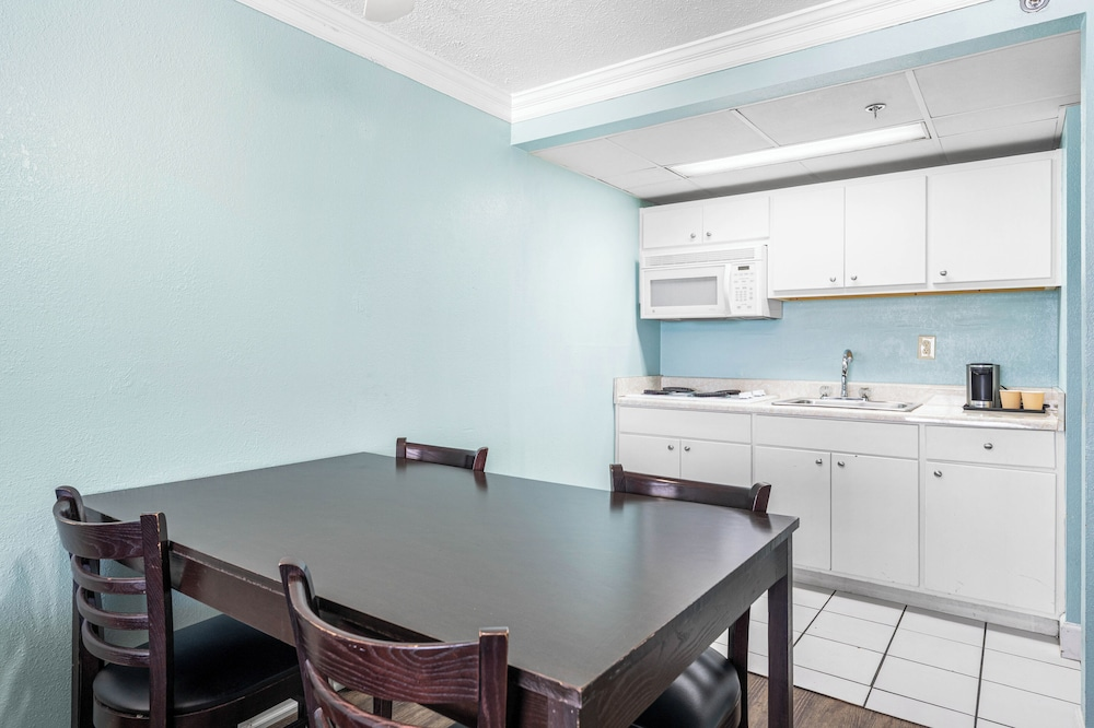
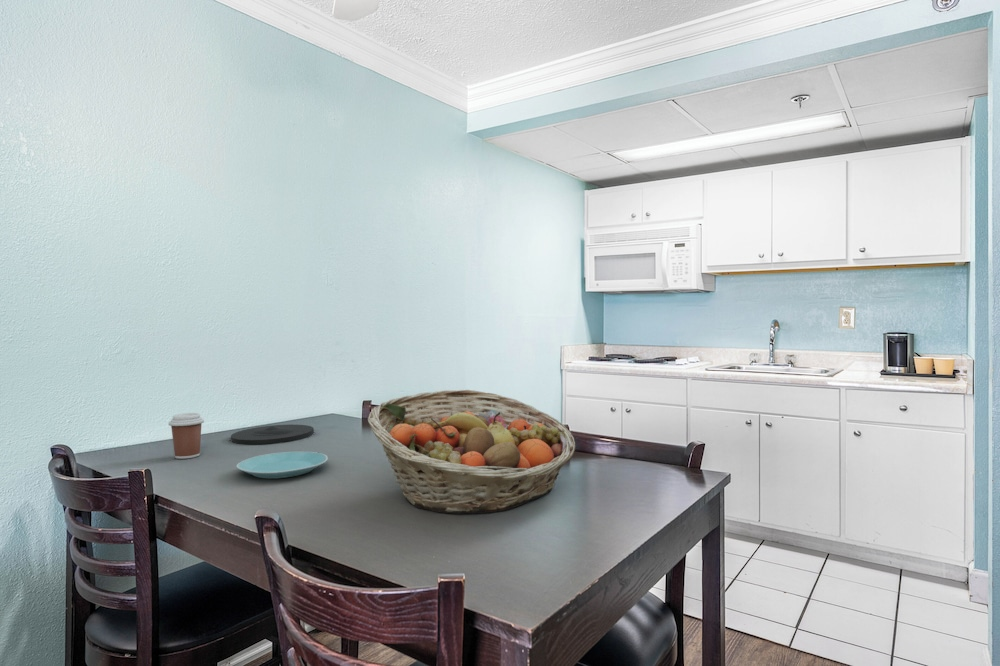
+ plate [236,451,329,479]
+ plate [230,424,315,445]
+ coffee cup [168,412,205,460]
+ fruit basket [367,389,577,515]
